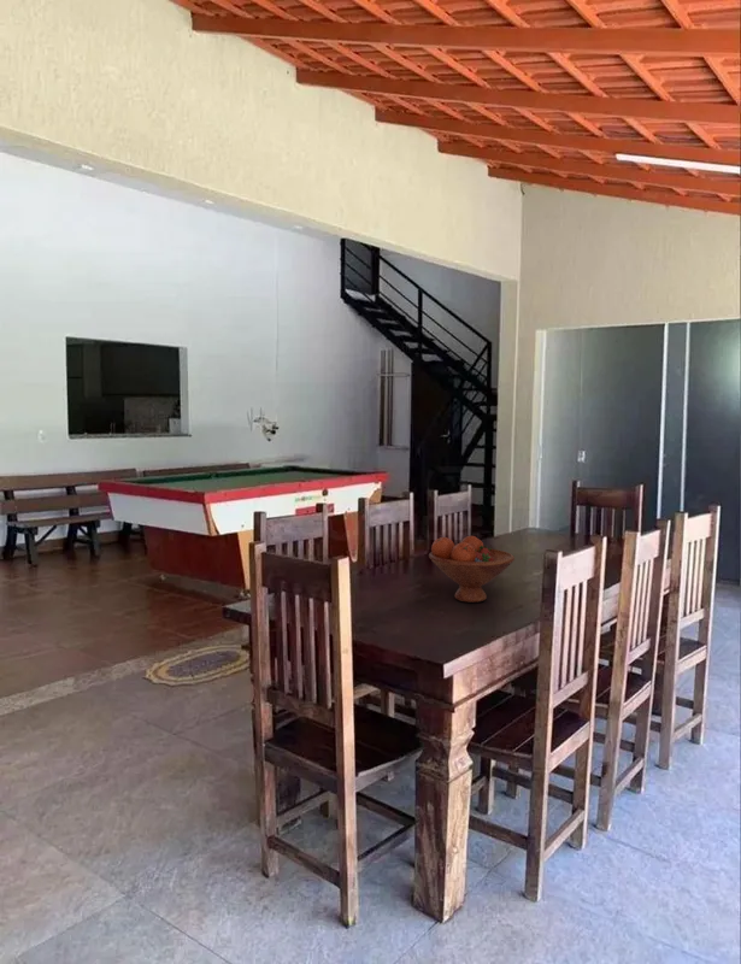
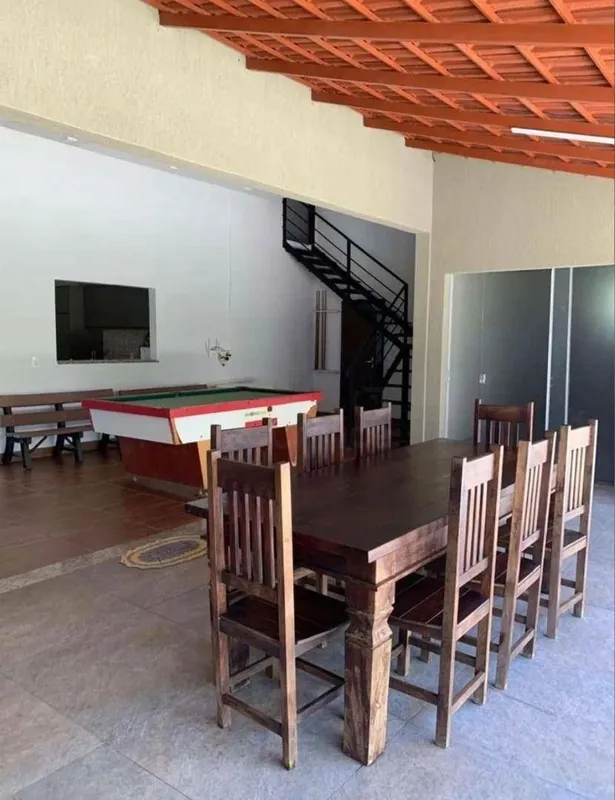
- fruit bowl [428,535,516,604]
